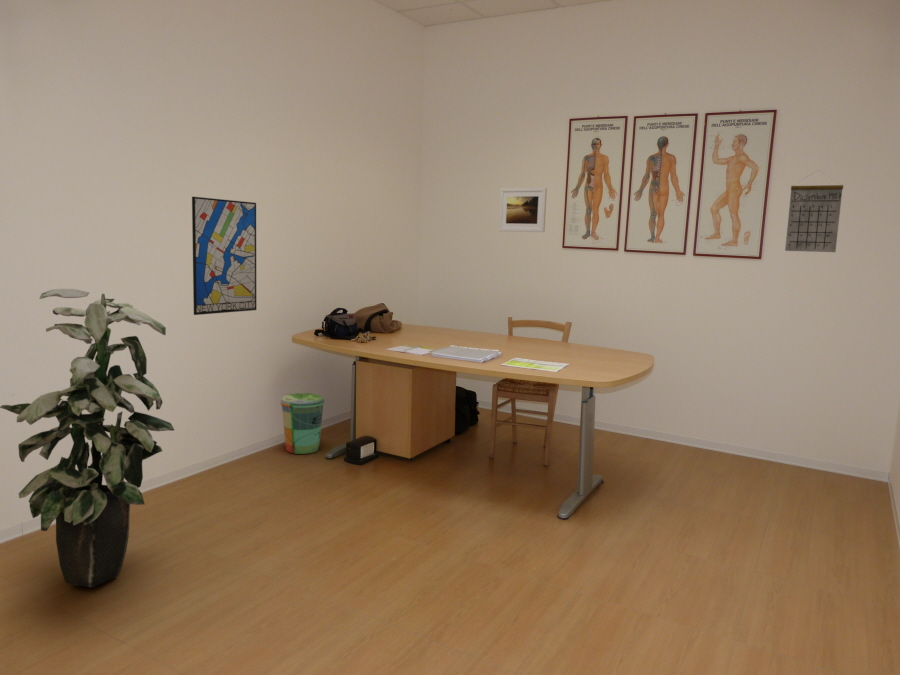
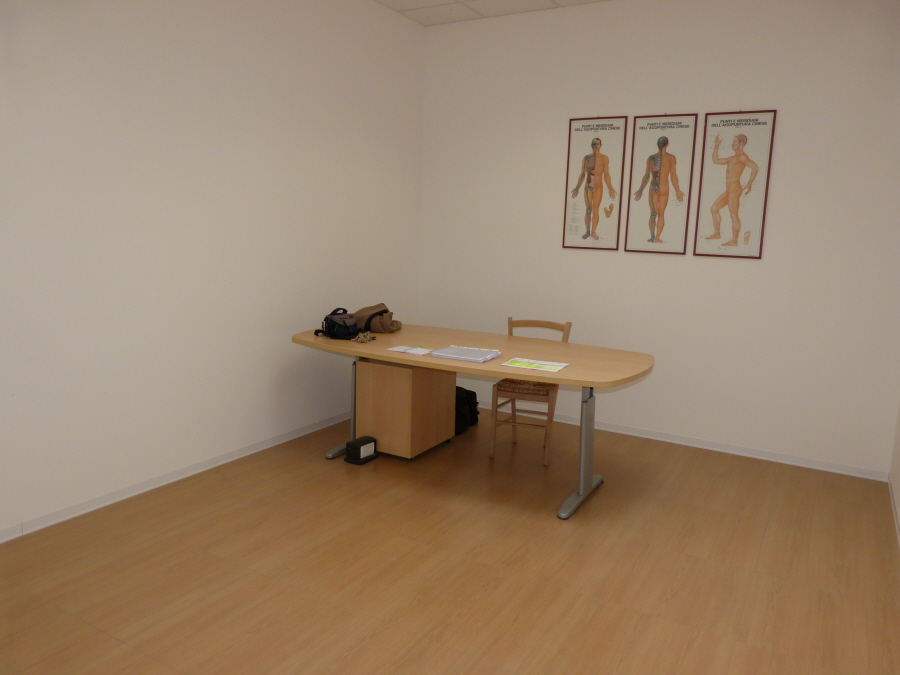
- trash can [280,392,326,455]
- wall art [191,196,257,316]
- calendar [784,169,844,253]
- indoor plant [0,288,175,588]
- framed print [498,187,548,233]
